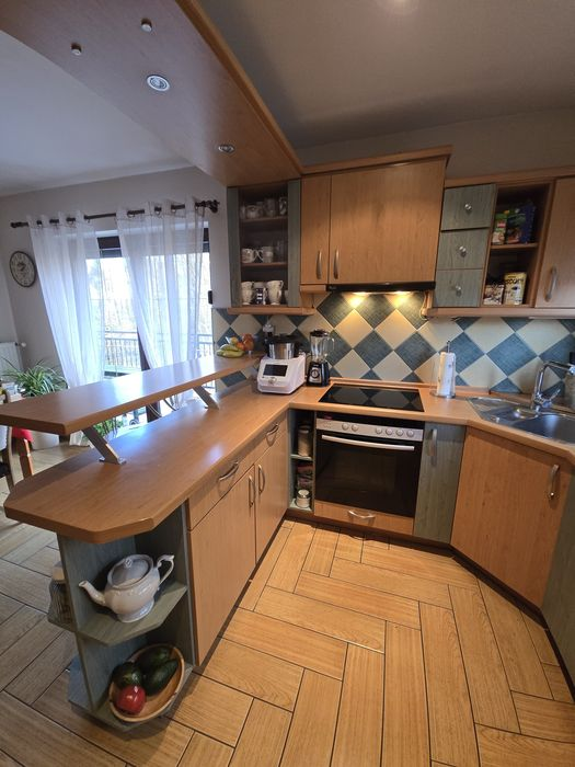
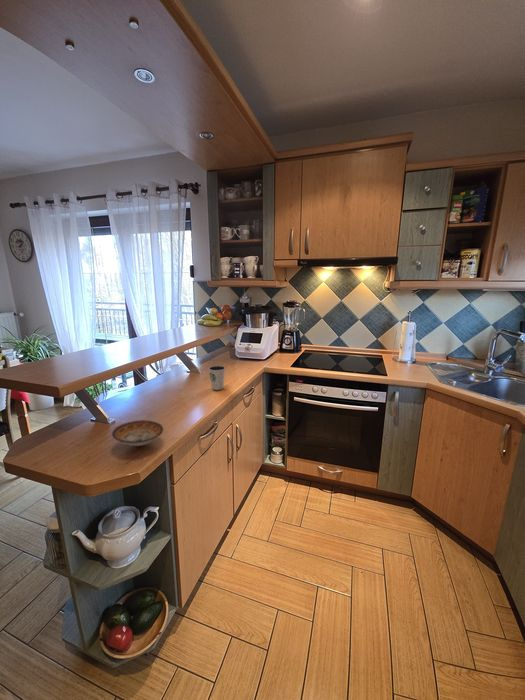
+ dixie cup [207,365,226,391]
+ bowl [111,419,164,447]
